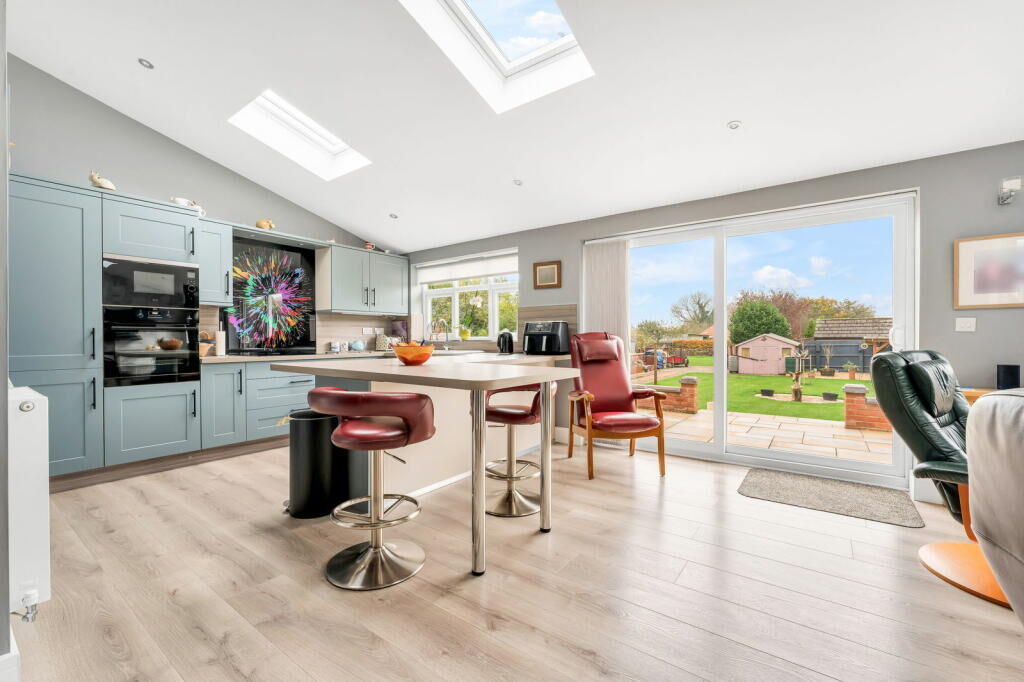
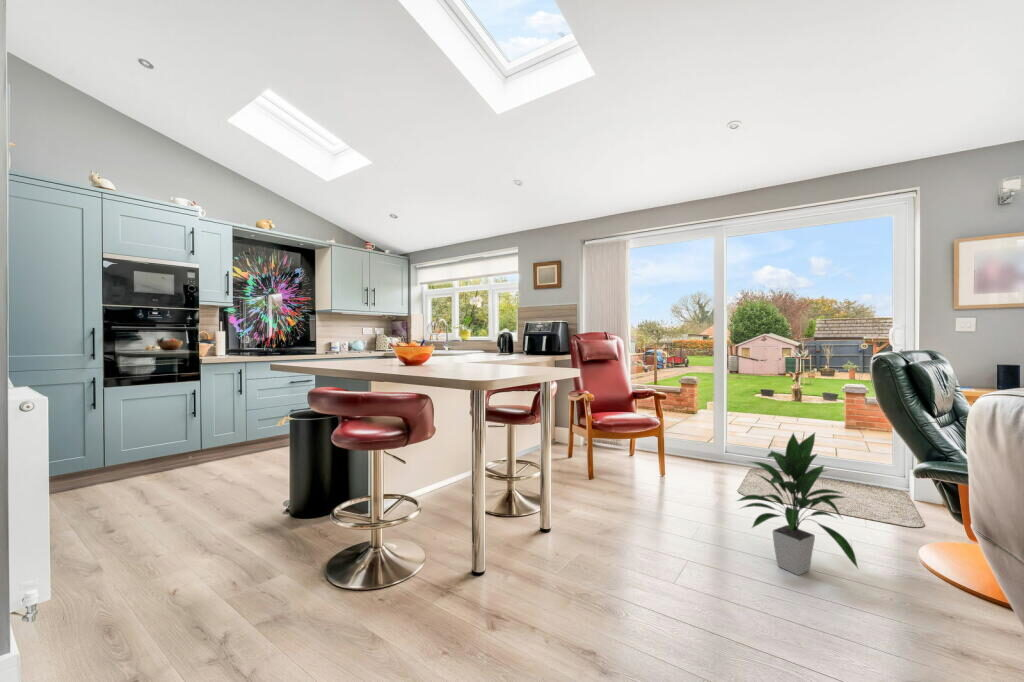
+ indoor plant [736,431,859,576]
